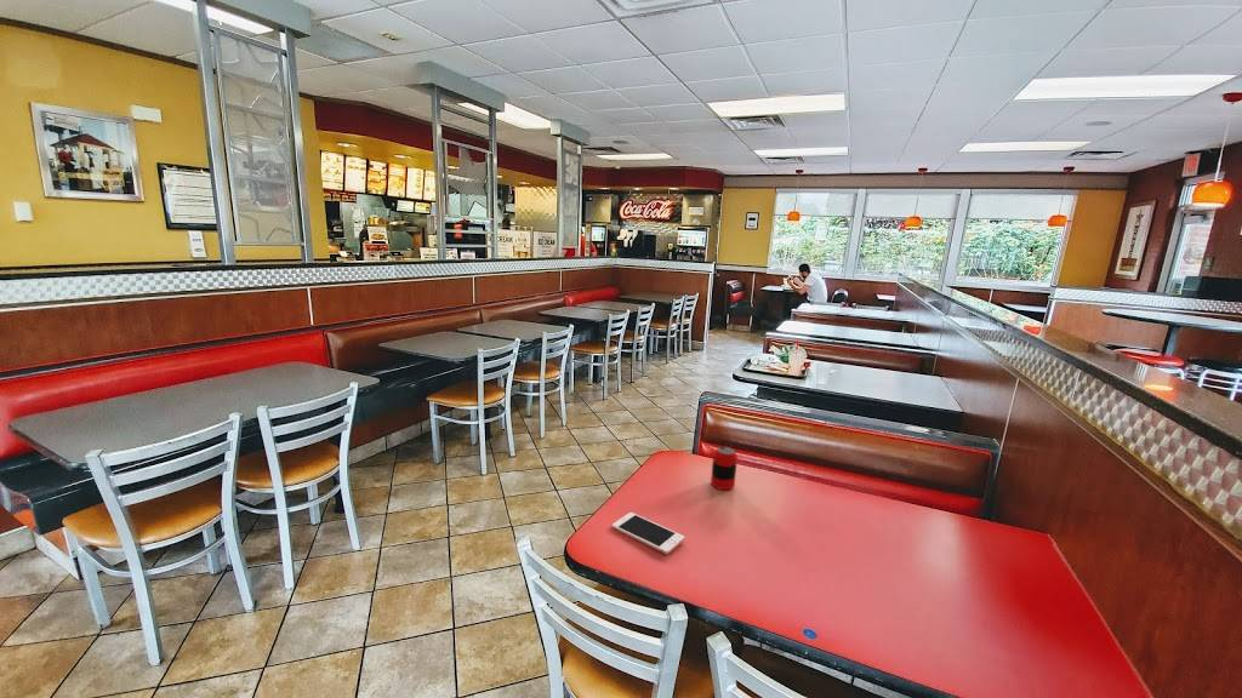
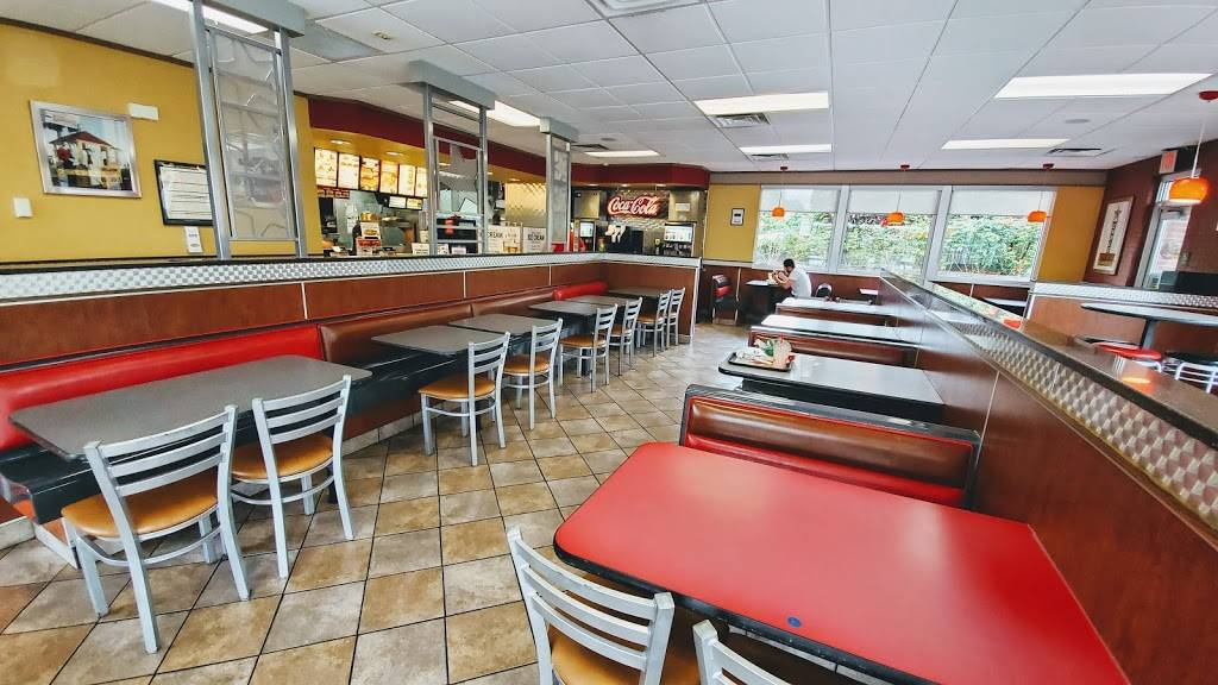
- soda can [710,446,739,491]
- cell phone [611,511,685,555]
